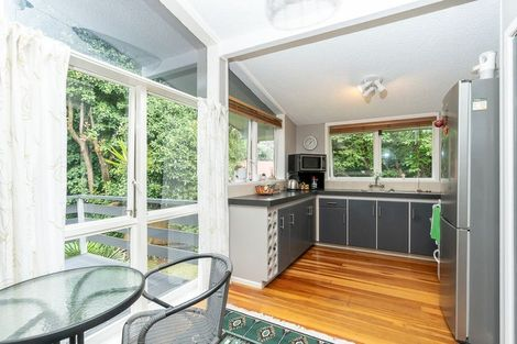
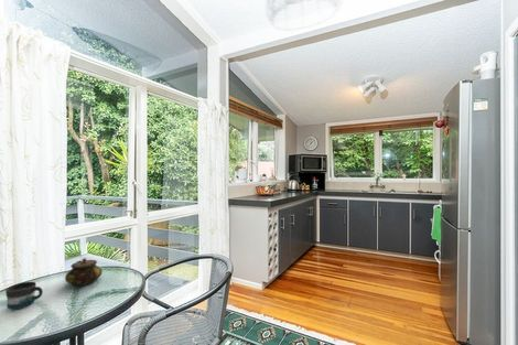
+ teapot [64,257,104,287]
+ mug [4,281,44,311]
